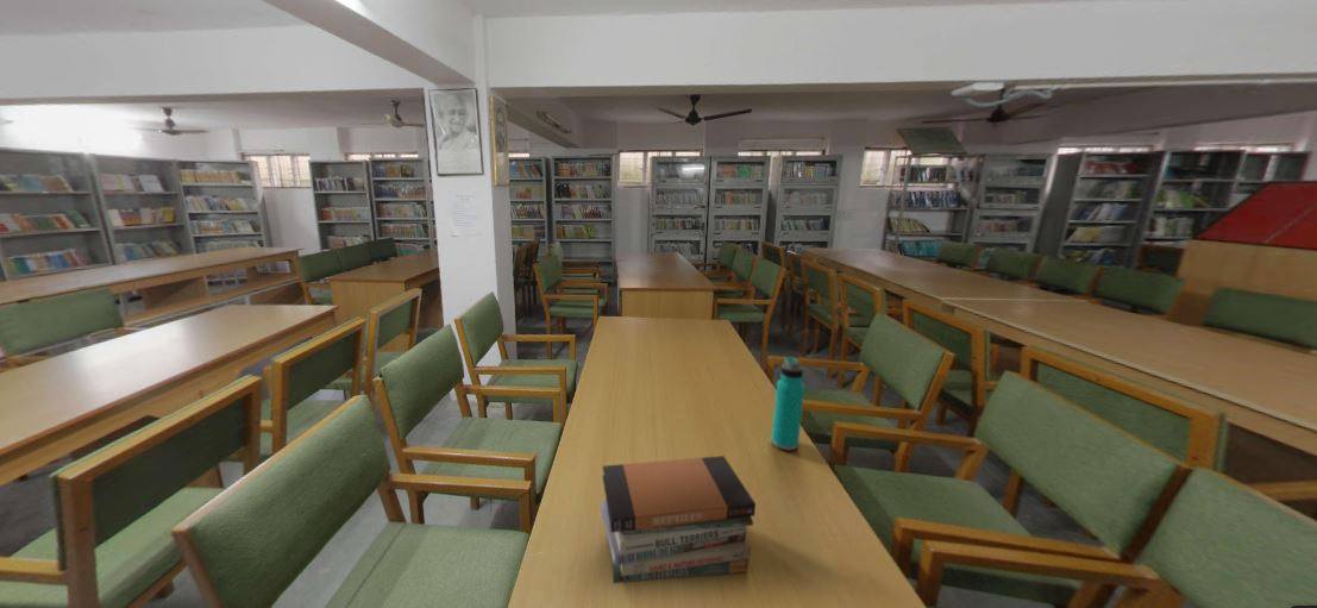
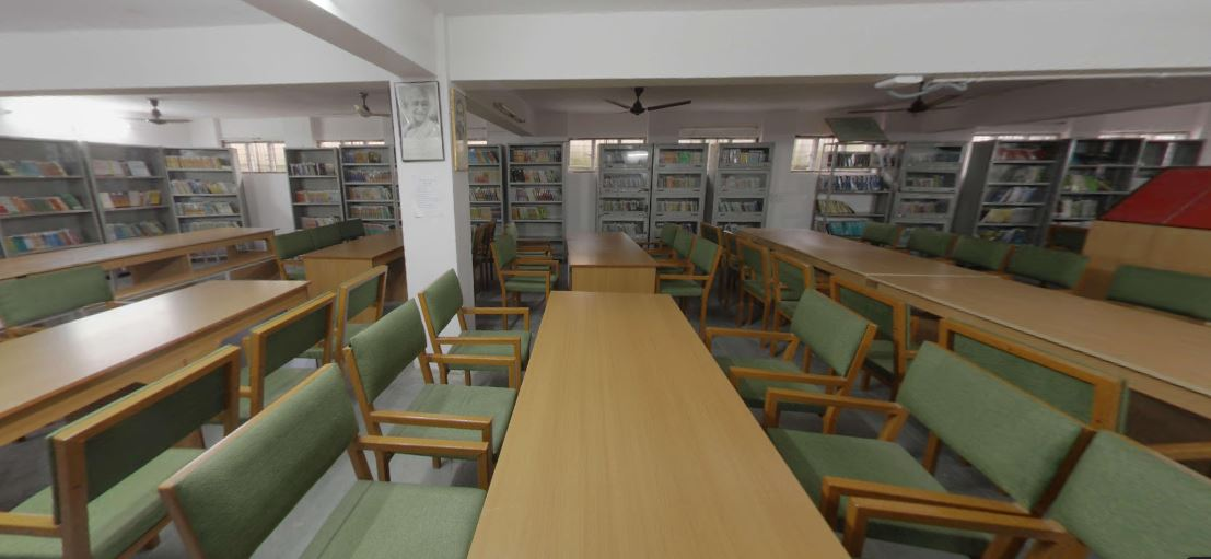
- water bottle [770,356,805,451]
- book stack [600,455,757,584]
